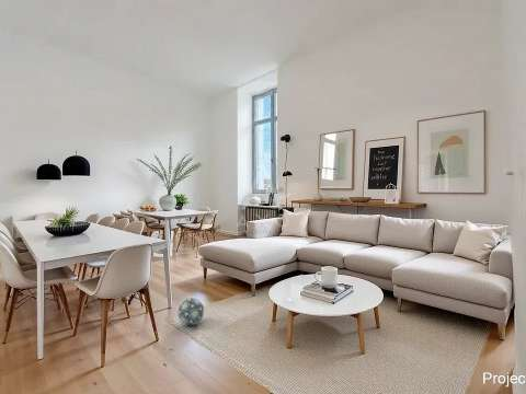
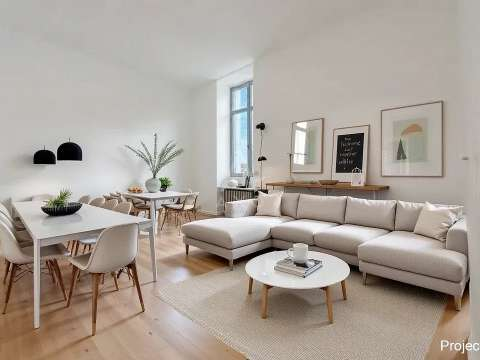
- ball [178,298,205,326]
